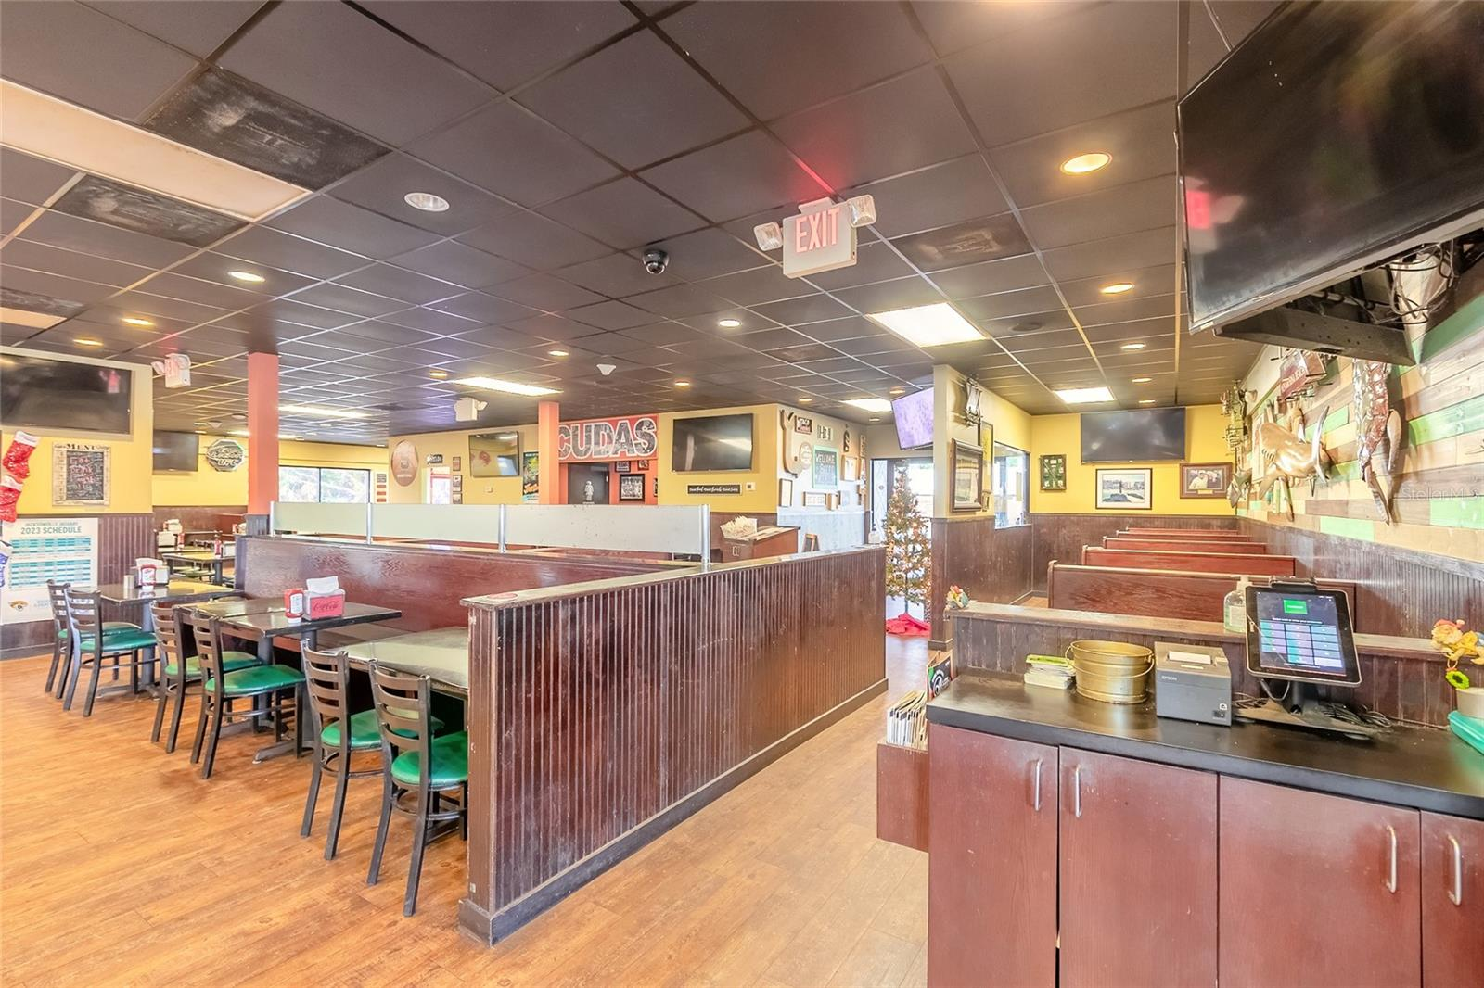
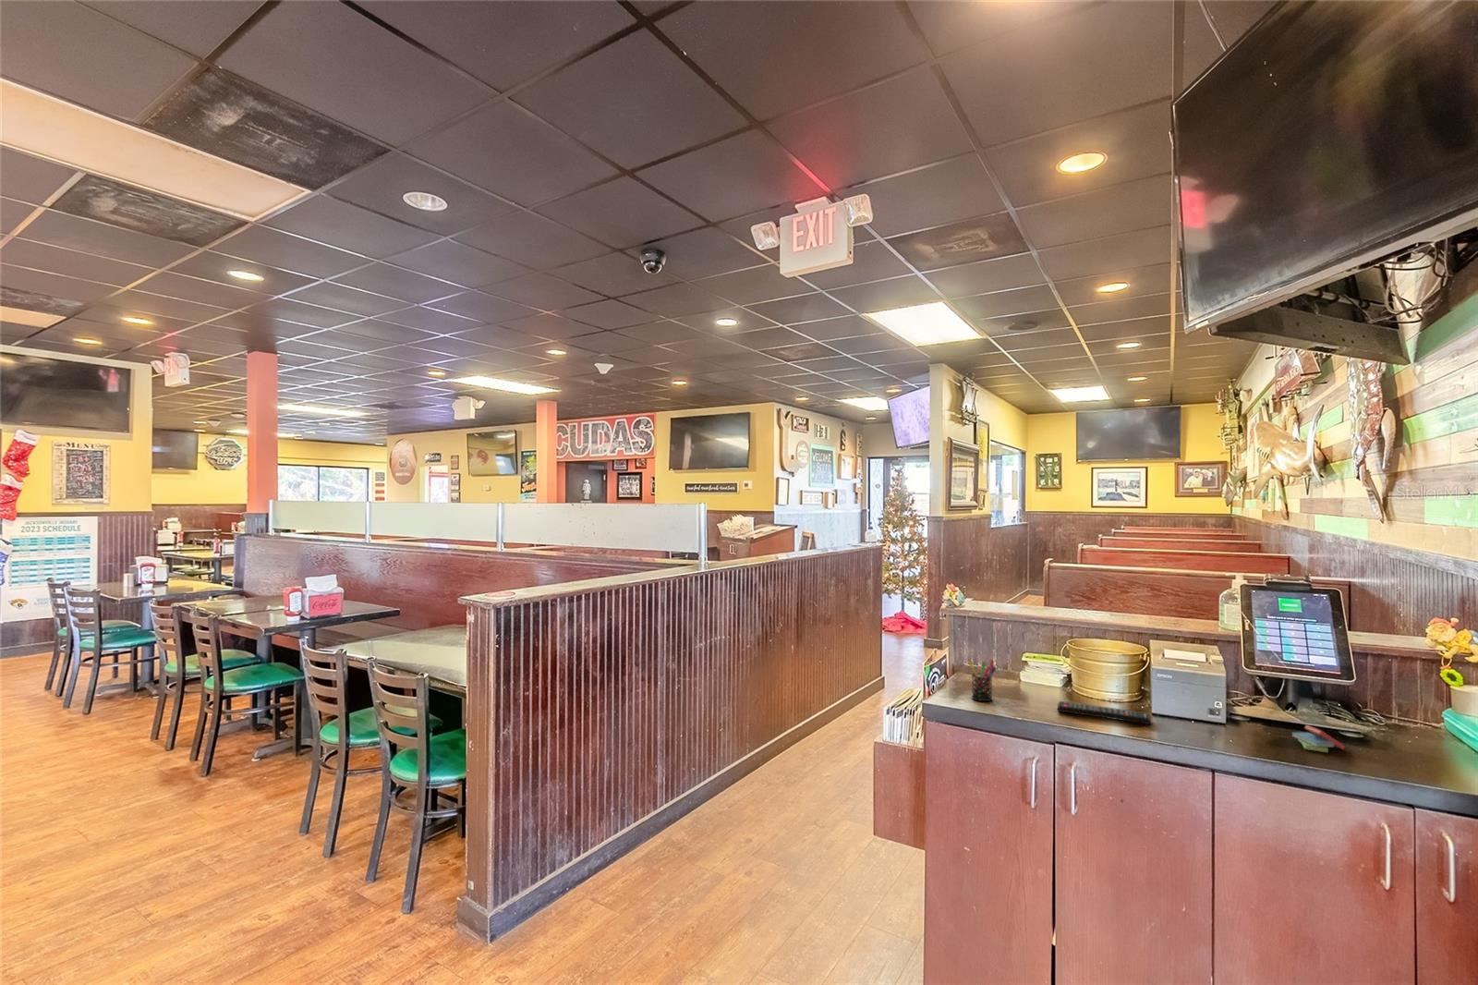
+ remote control [1057,700,1152,726]
+ pen holder [966,658,997,702]
+ sticky notes [1291,723,1346,753]
